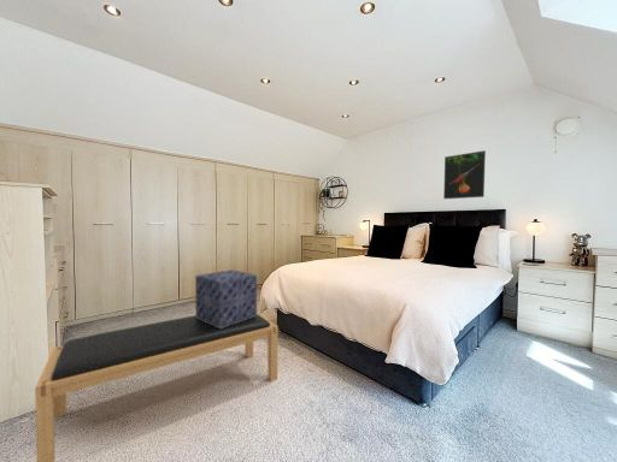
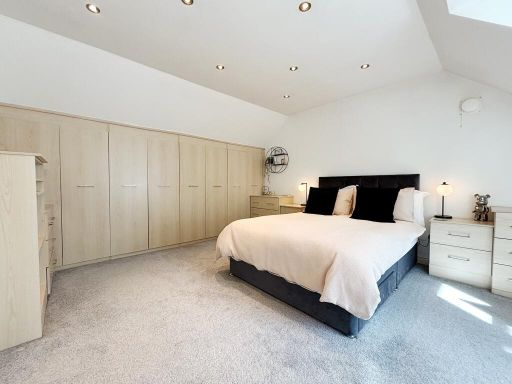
- bench [34,312,278,462]
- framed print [442,149,487,200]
- decorative box [194,268,258,328]
